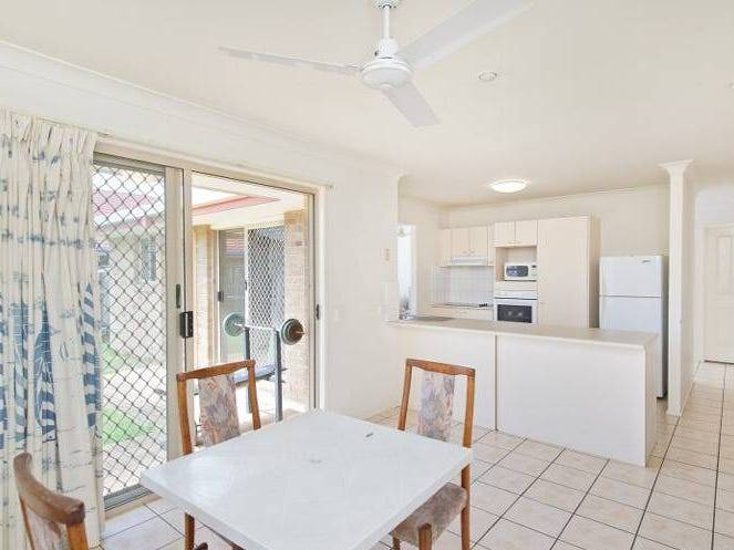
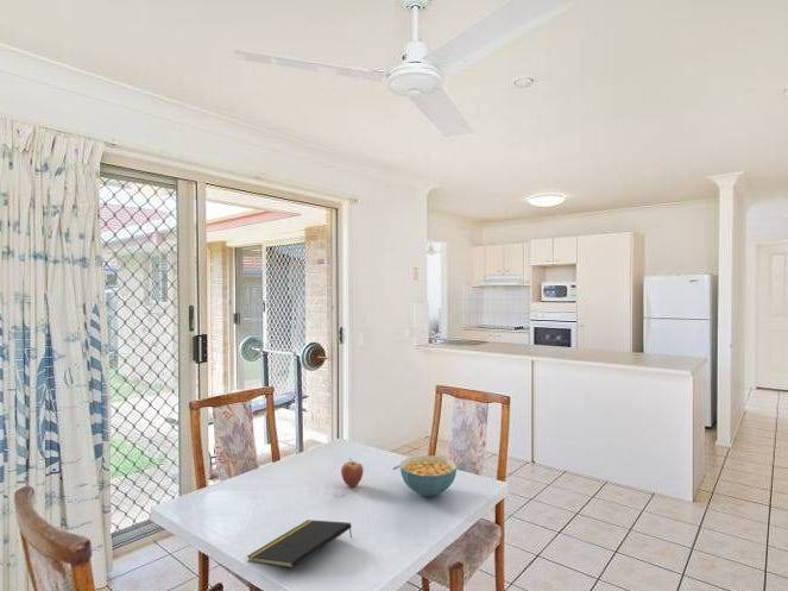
+ notepad [246,518,353,570]
+ fruit [340,458,365,488]
+ cereal bowl [399,454,458,497]
